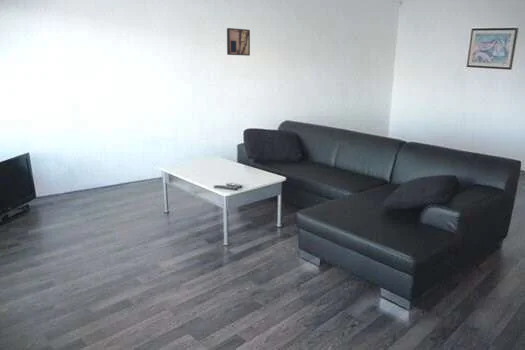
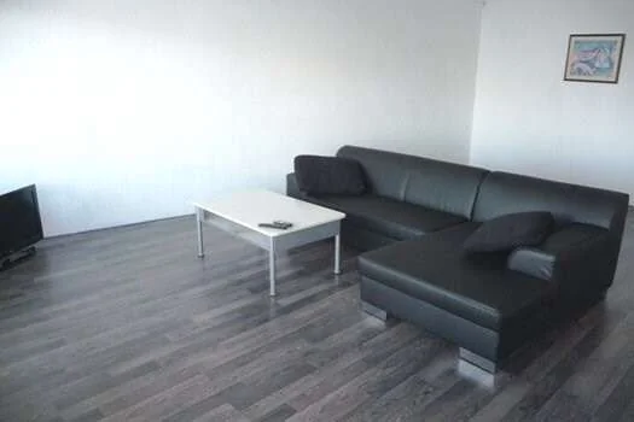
- wall art [226,27,251,57]
